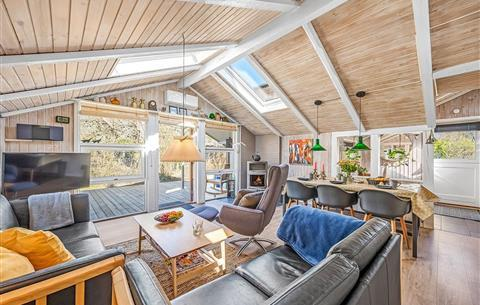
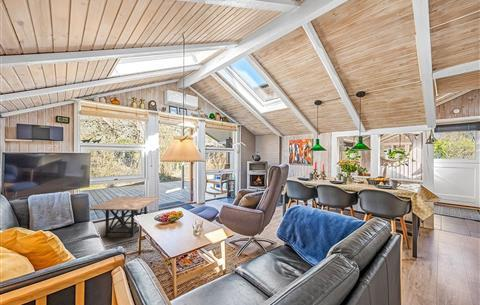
+ side table [89,196,163,238]
